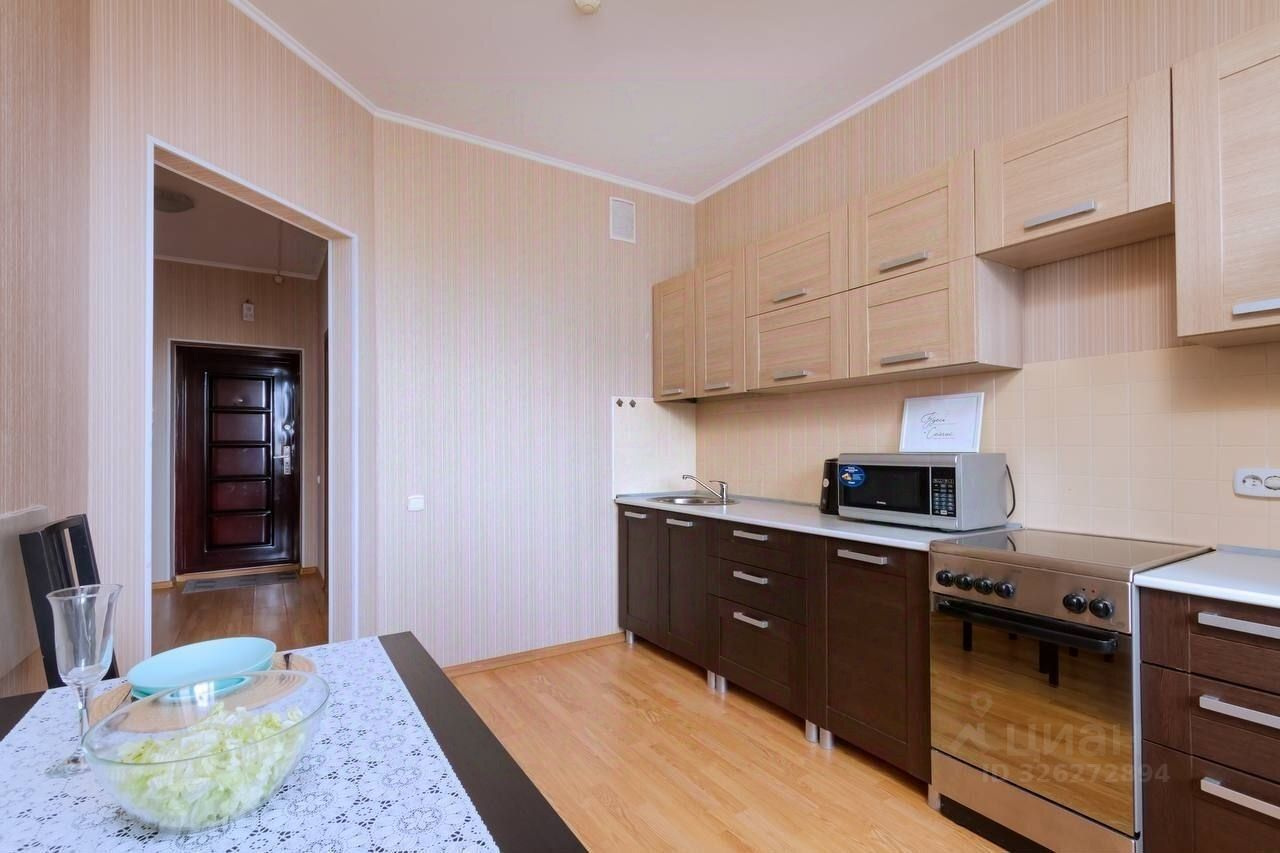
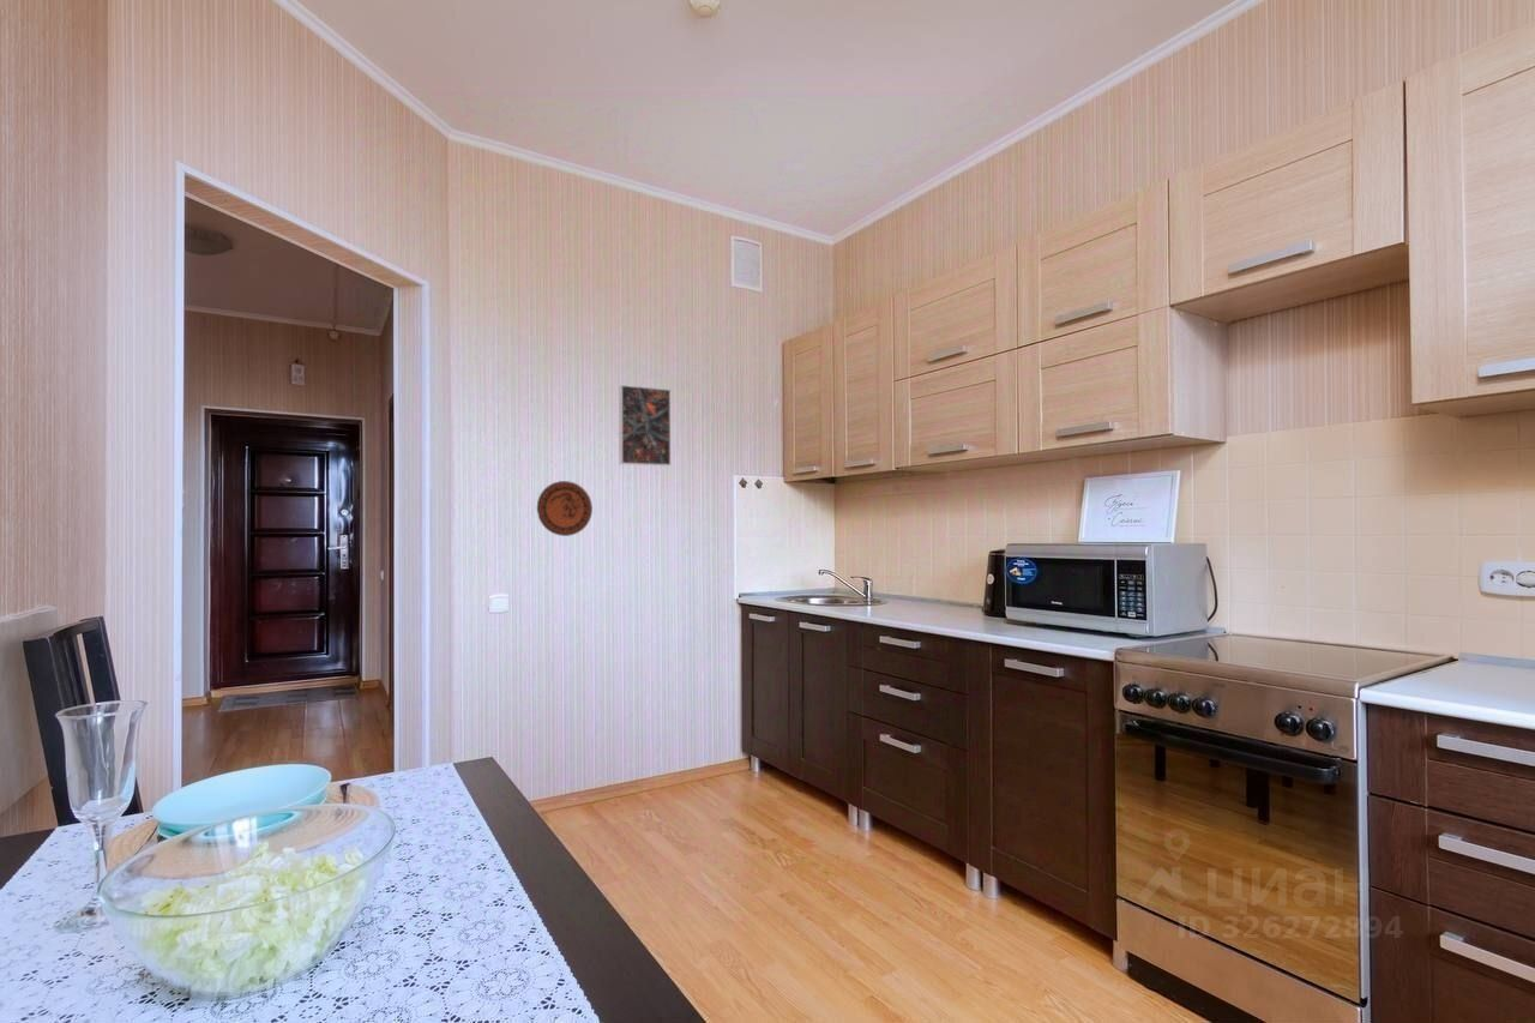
+ decorative plate [536,480,594,537]
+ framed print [618,384,672,467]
